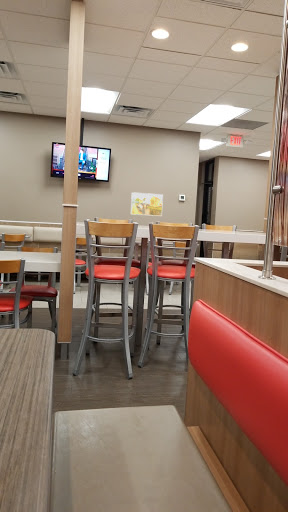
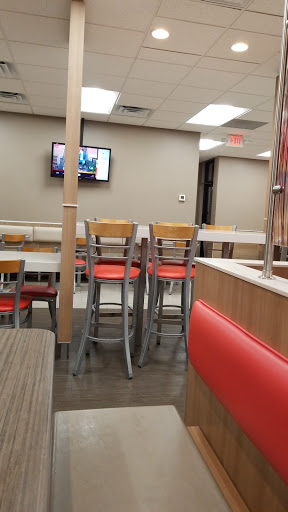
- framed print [130,191,164,217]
